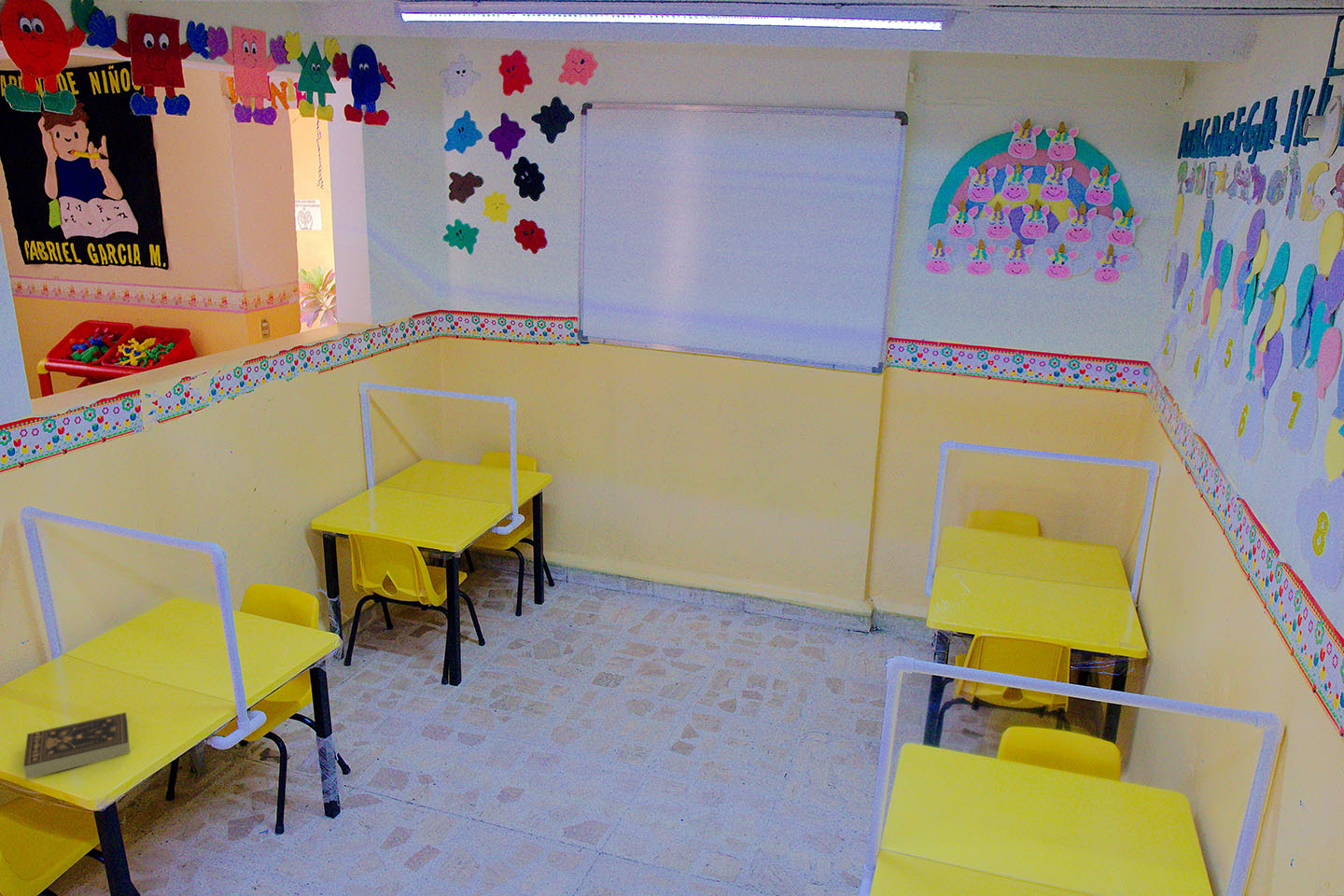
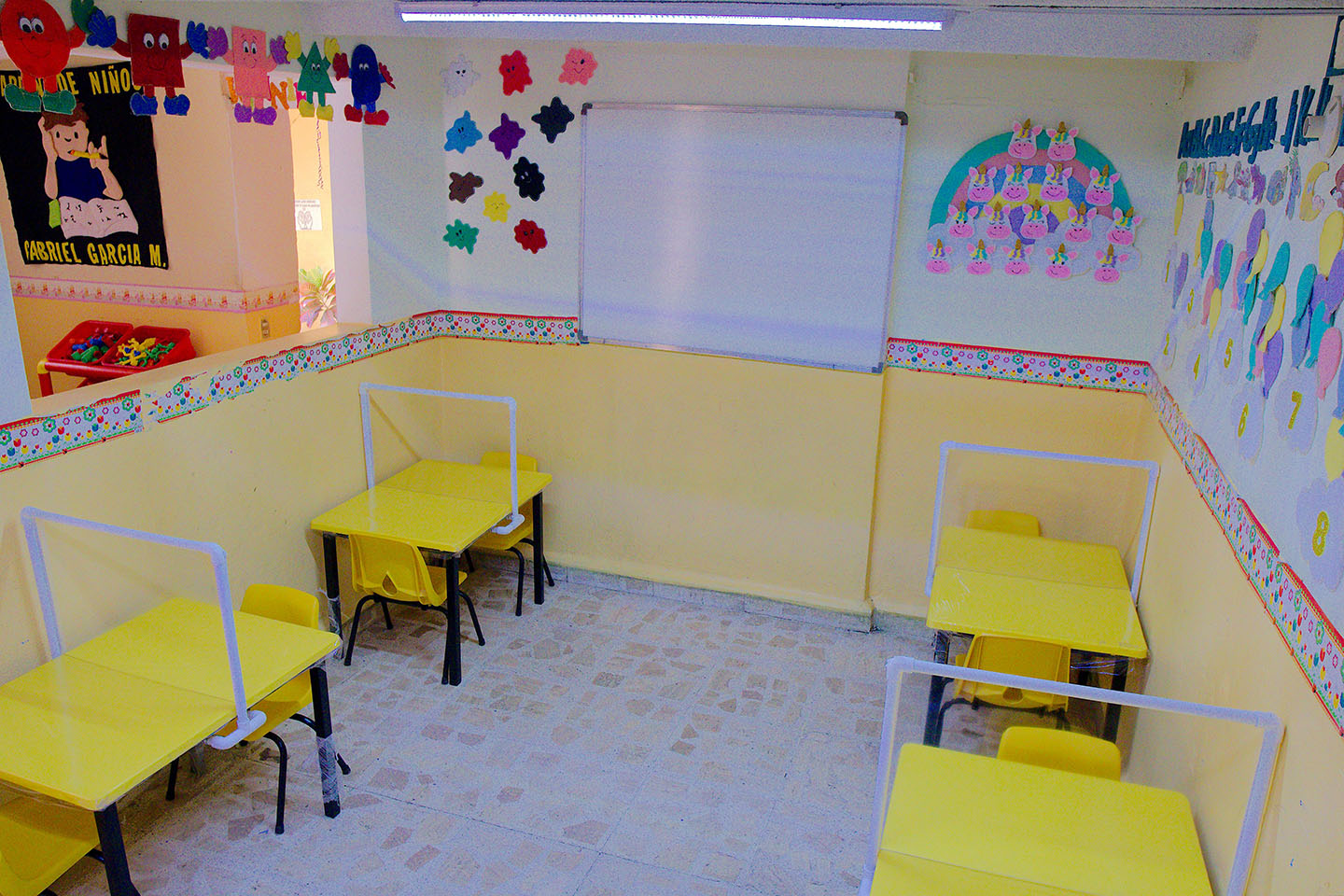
- book [22,711,131,780]
